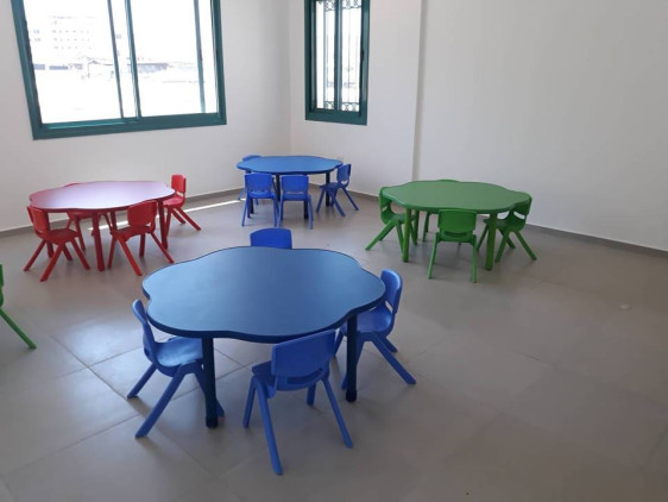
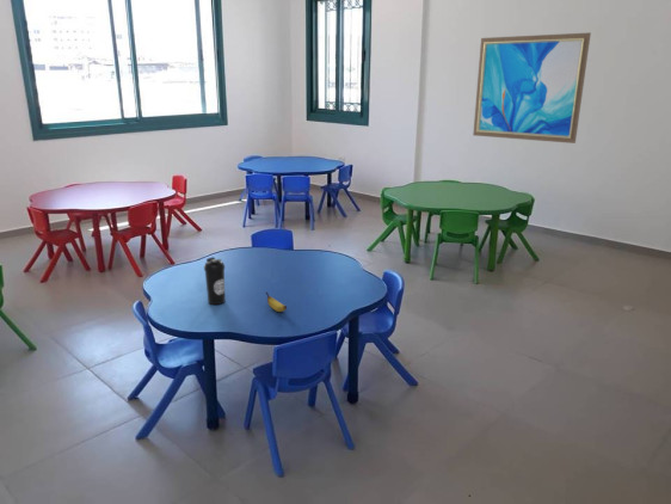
+ wall art [472,31,592,145]
+ banana [265,291,288,313]
+ water bottle [203,256,226,306]
